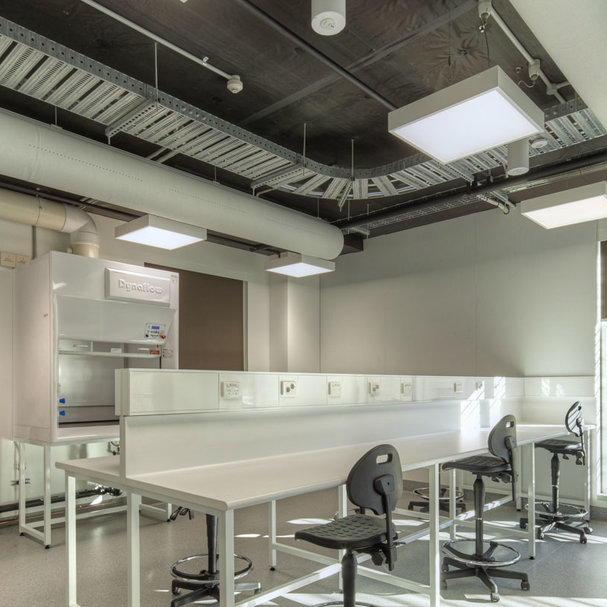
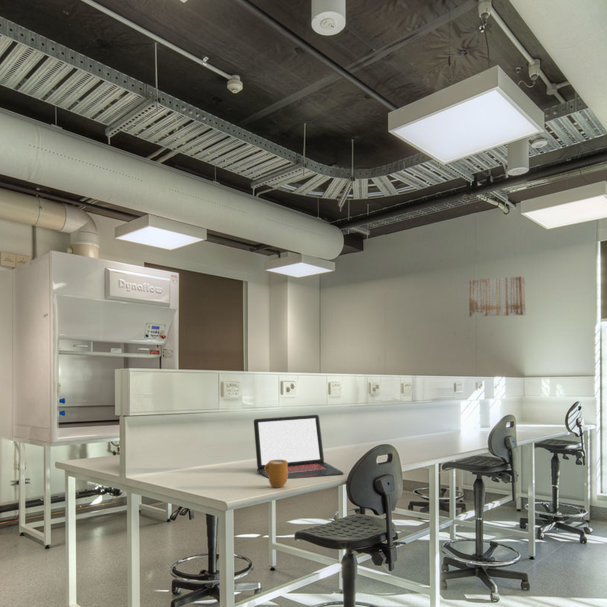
+ laptop [253,414,344,480]
+ wall art [468,275,526,317]
+ mug [264,459,288,489]
